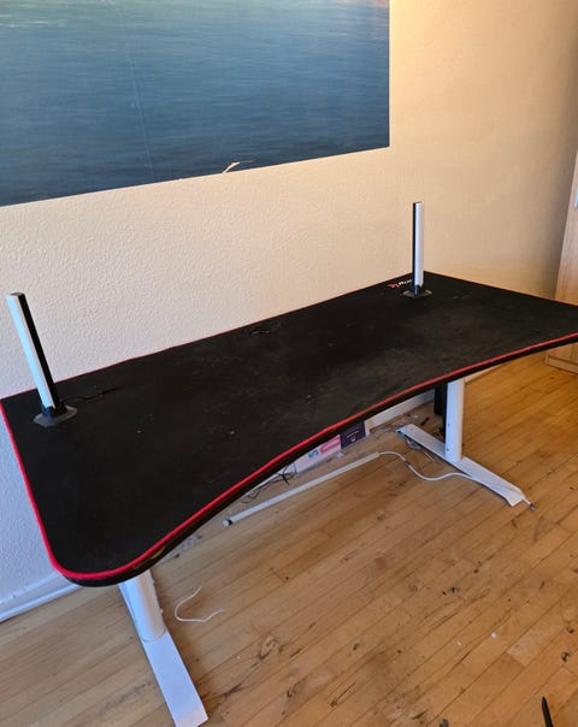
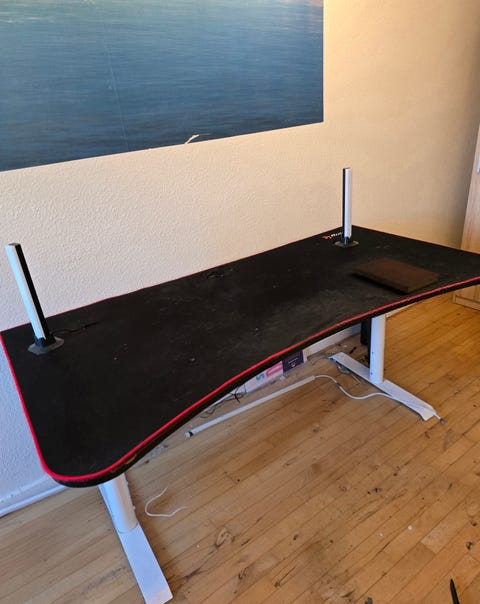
+ notebook [353,257,440,294]
